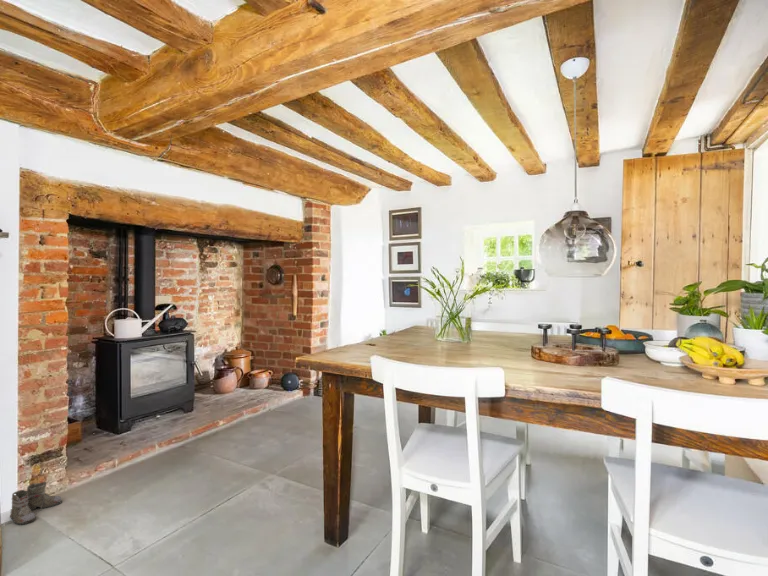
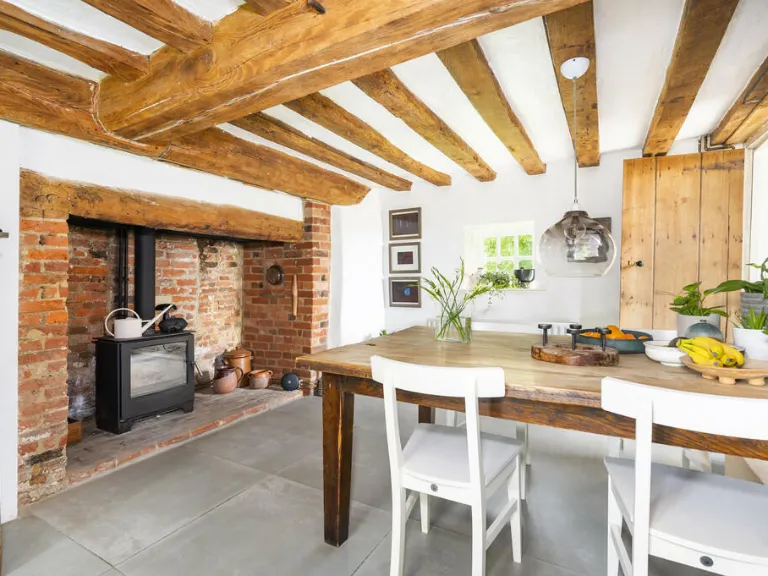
- boots [6,481,63,525]
